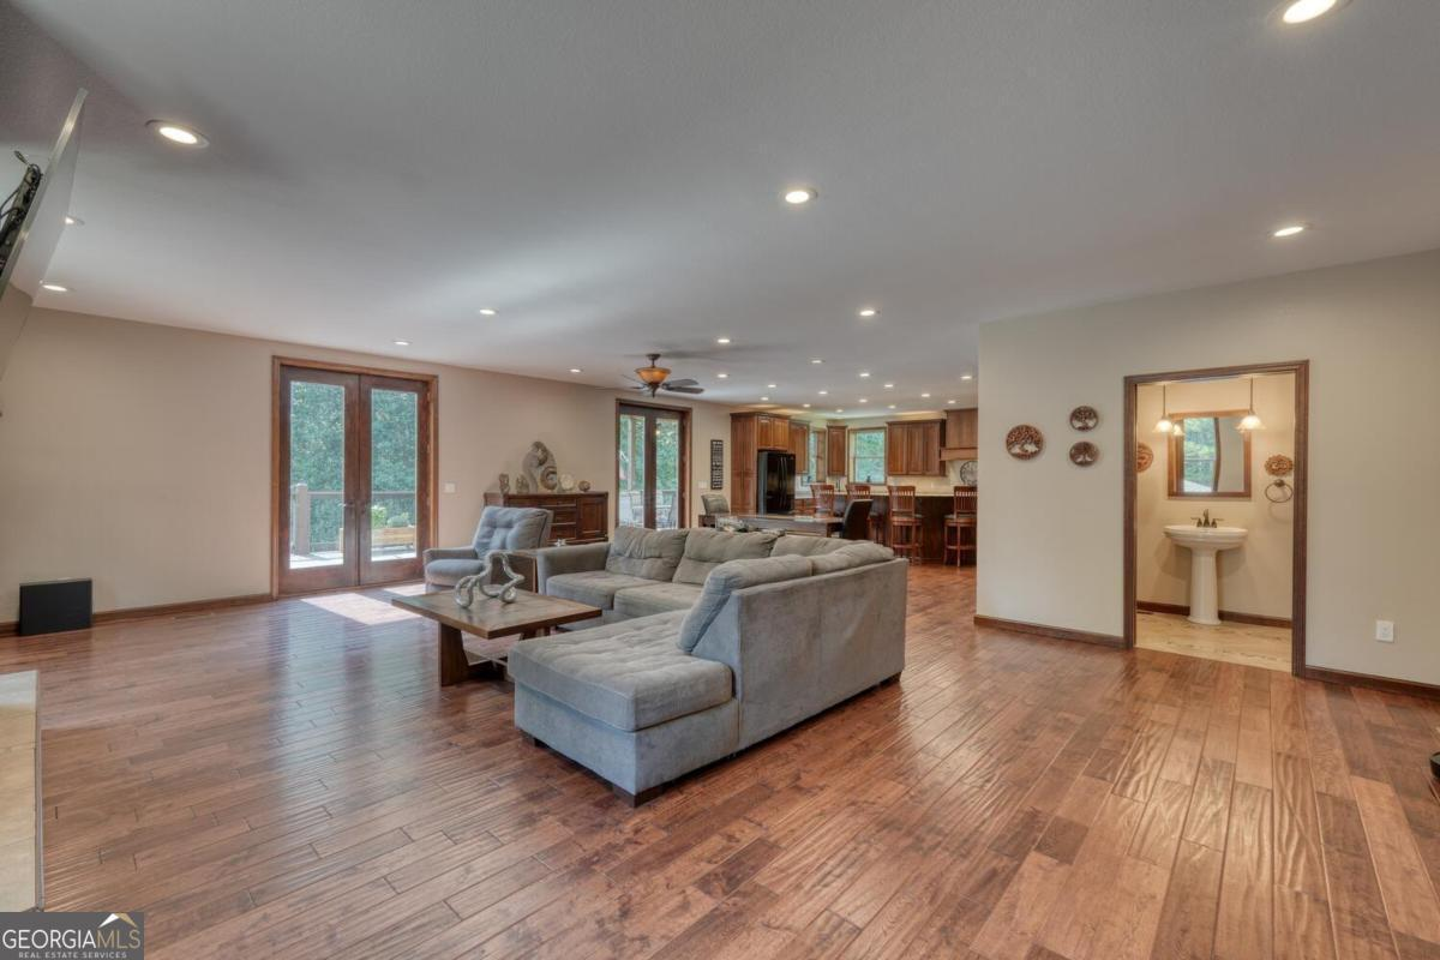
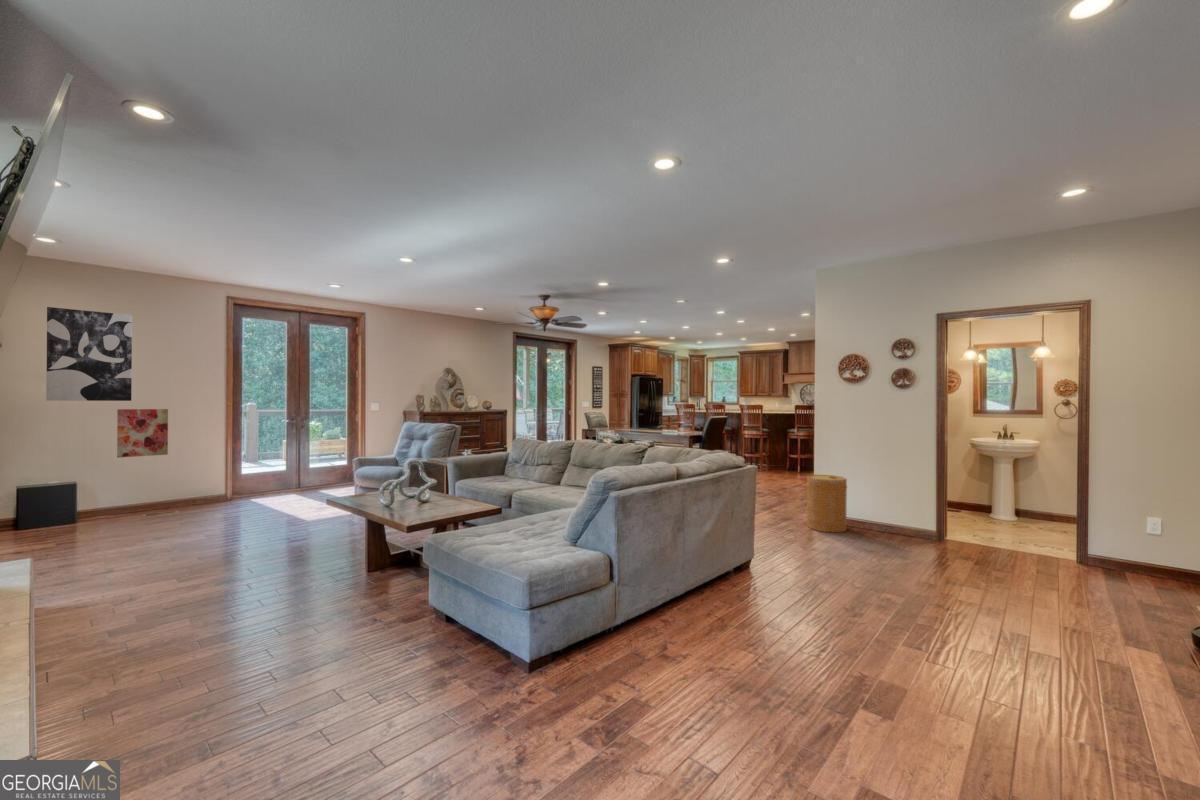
+ wall art [116,408,169,459]
+ basket [805,474,848,533]
+ wall art [45,306,133,402]
